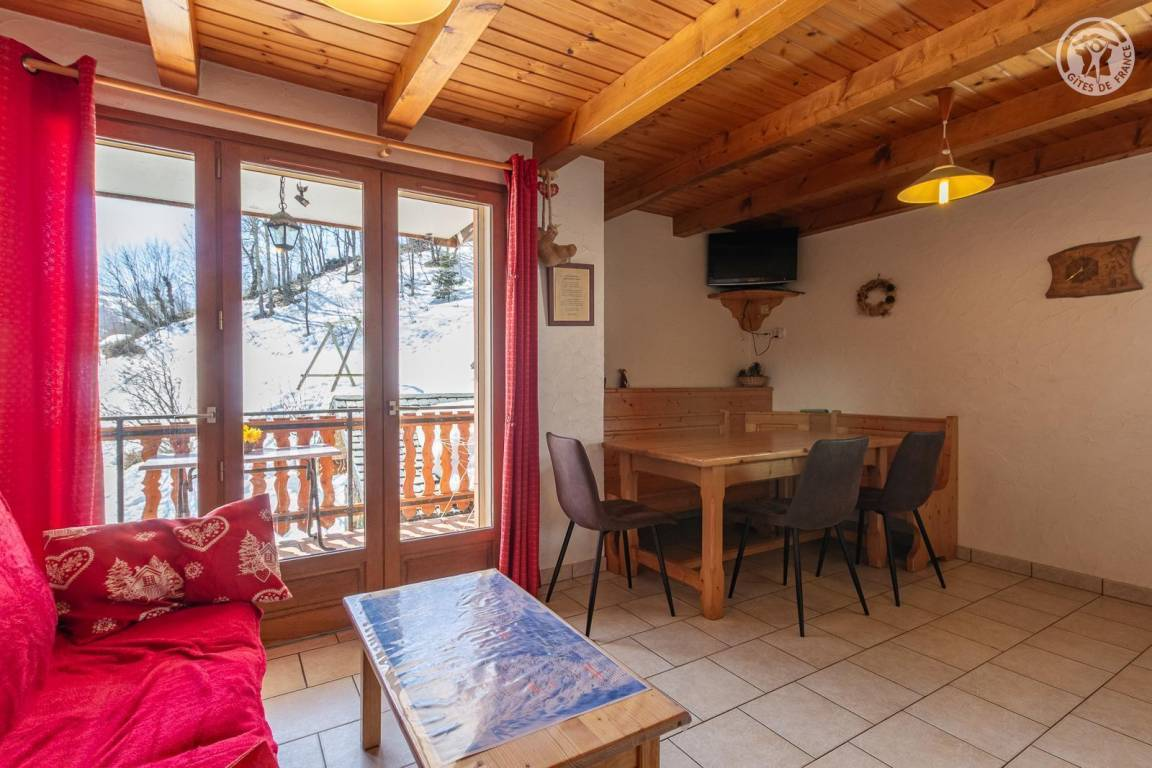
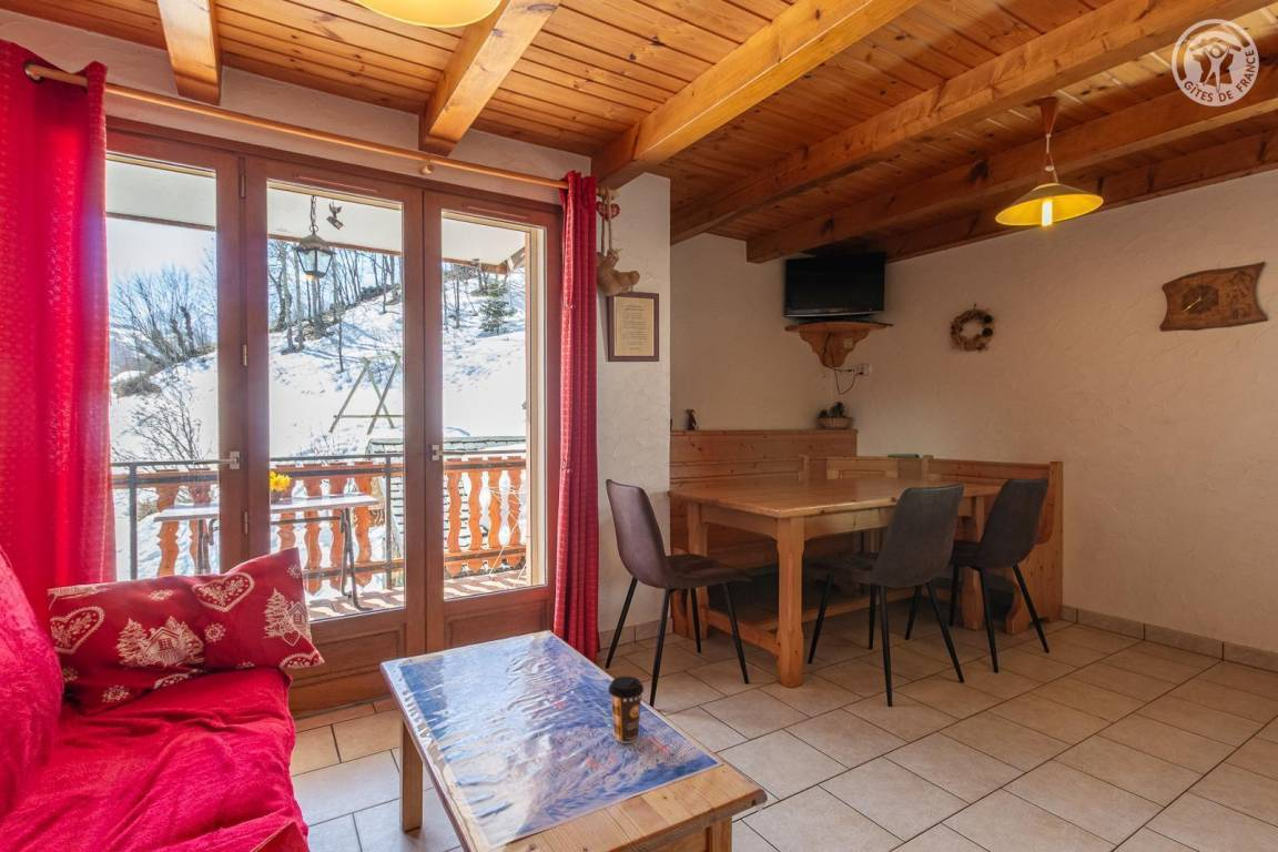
+ coffee cup [607,676,645,744]
